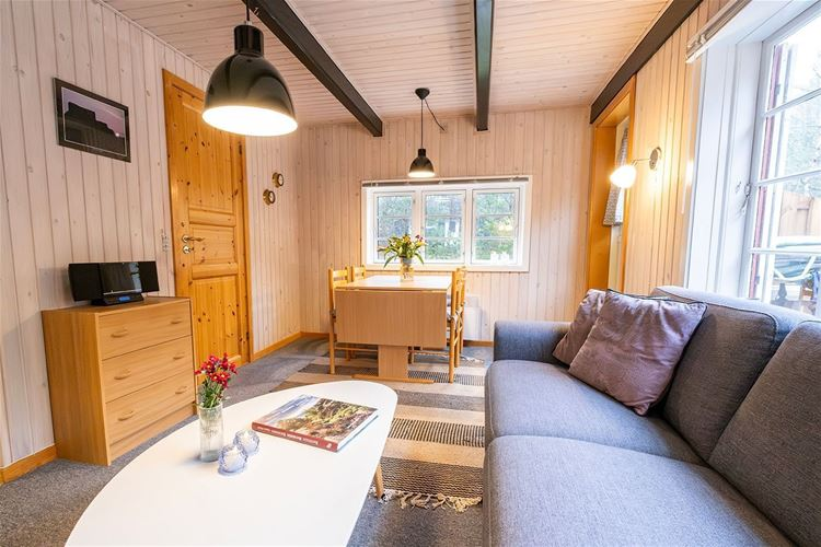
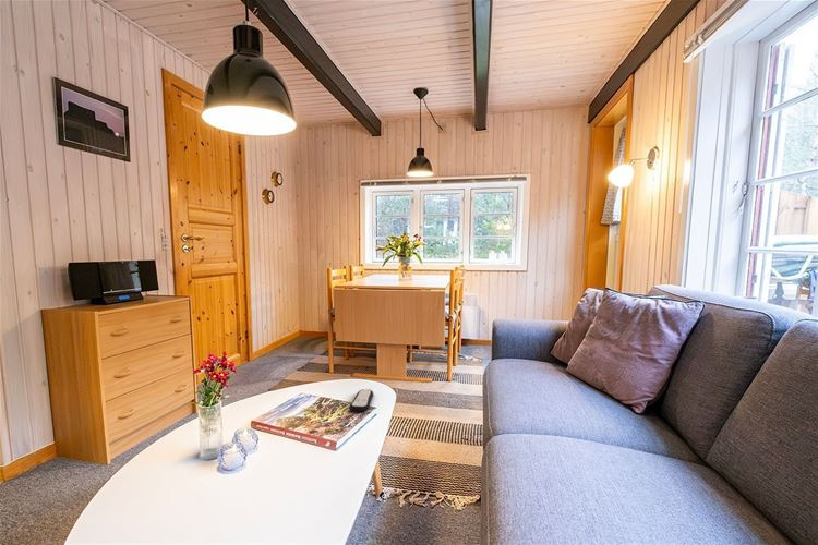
+ remote control [349,388,374,413]
